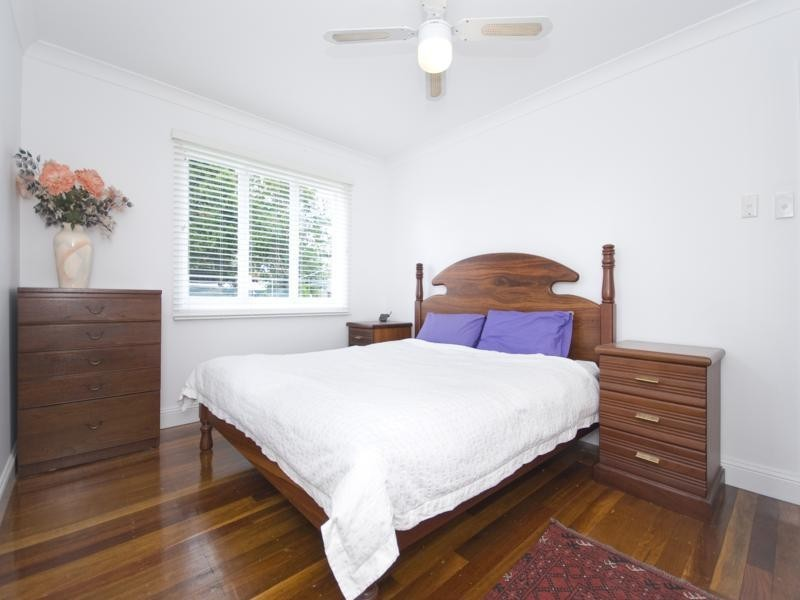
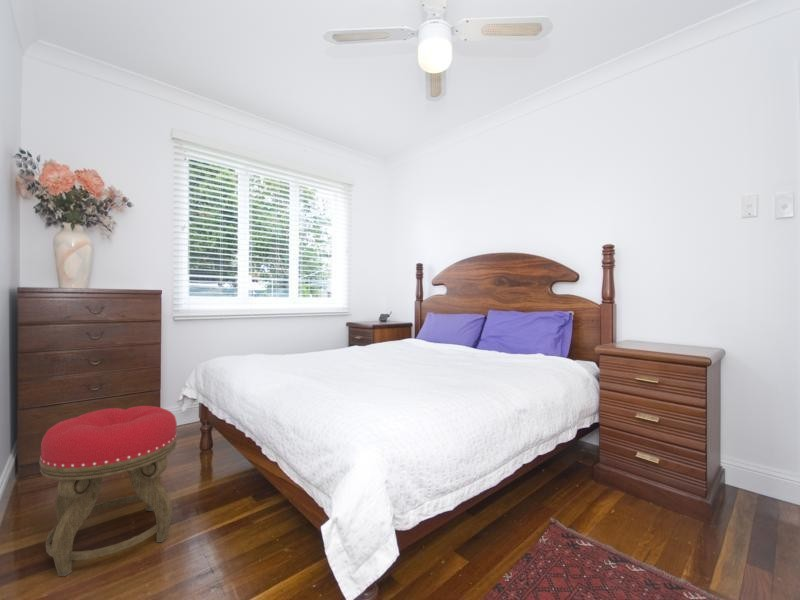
+ stool [38,405,178,577]
